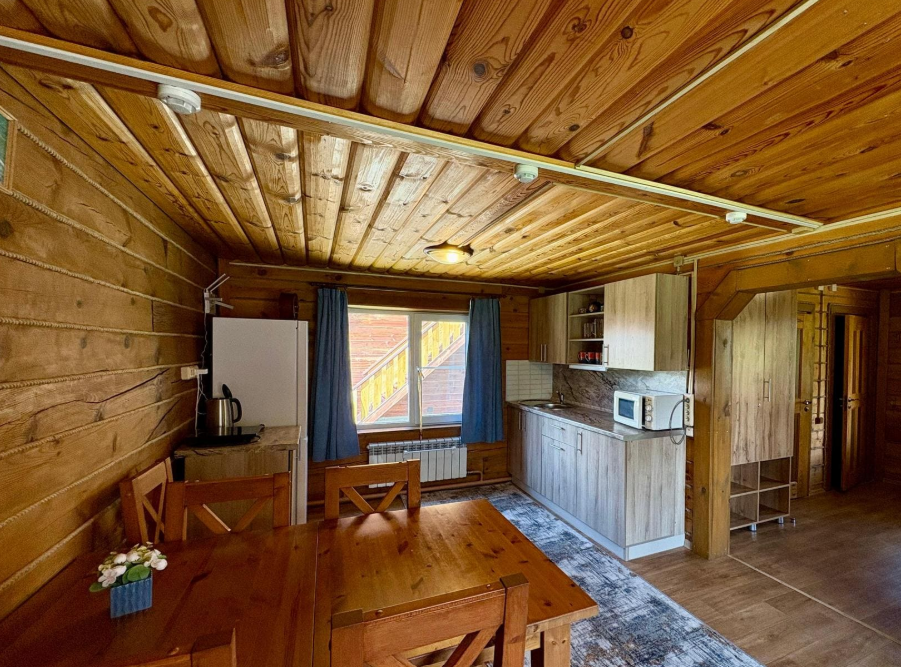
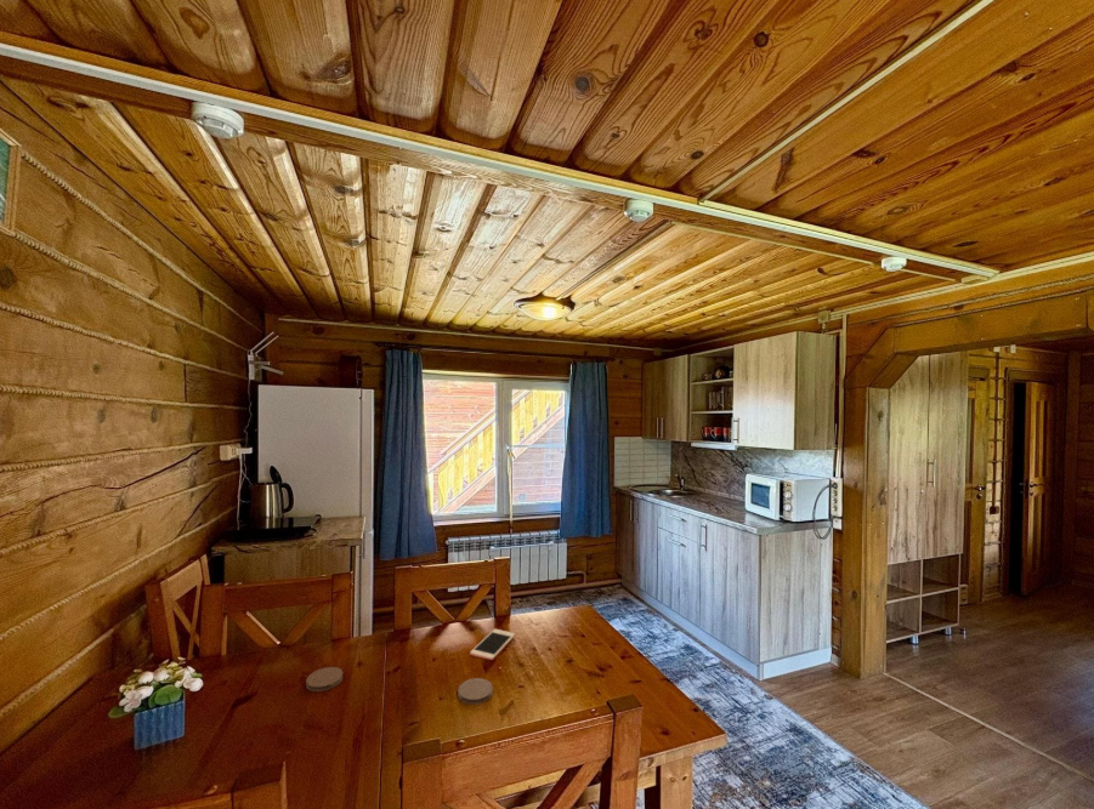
+ coaster [305,666,344,693]
+ coaster [457,677,494,706]
+ cell phone [469,628,516,661]
